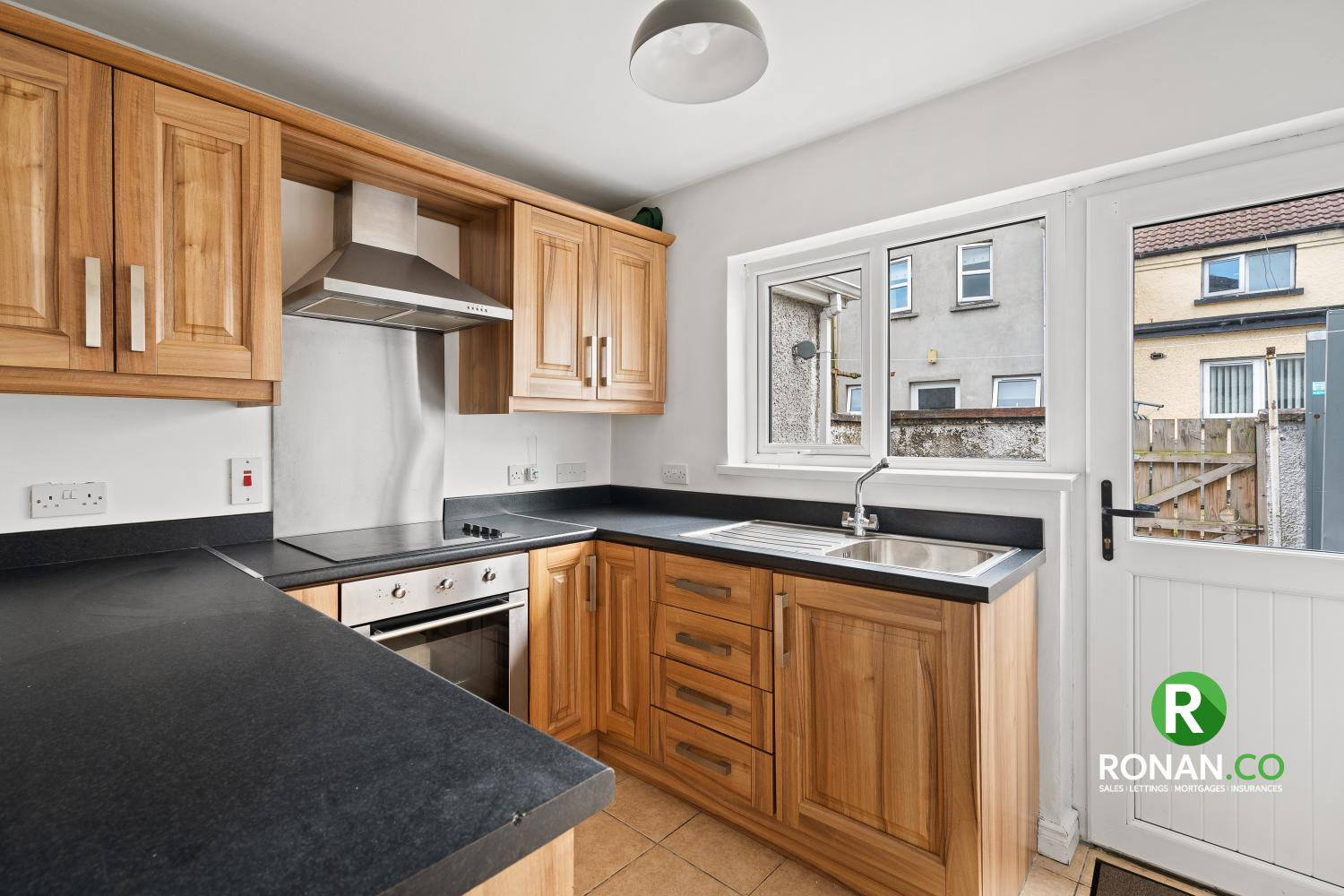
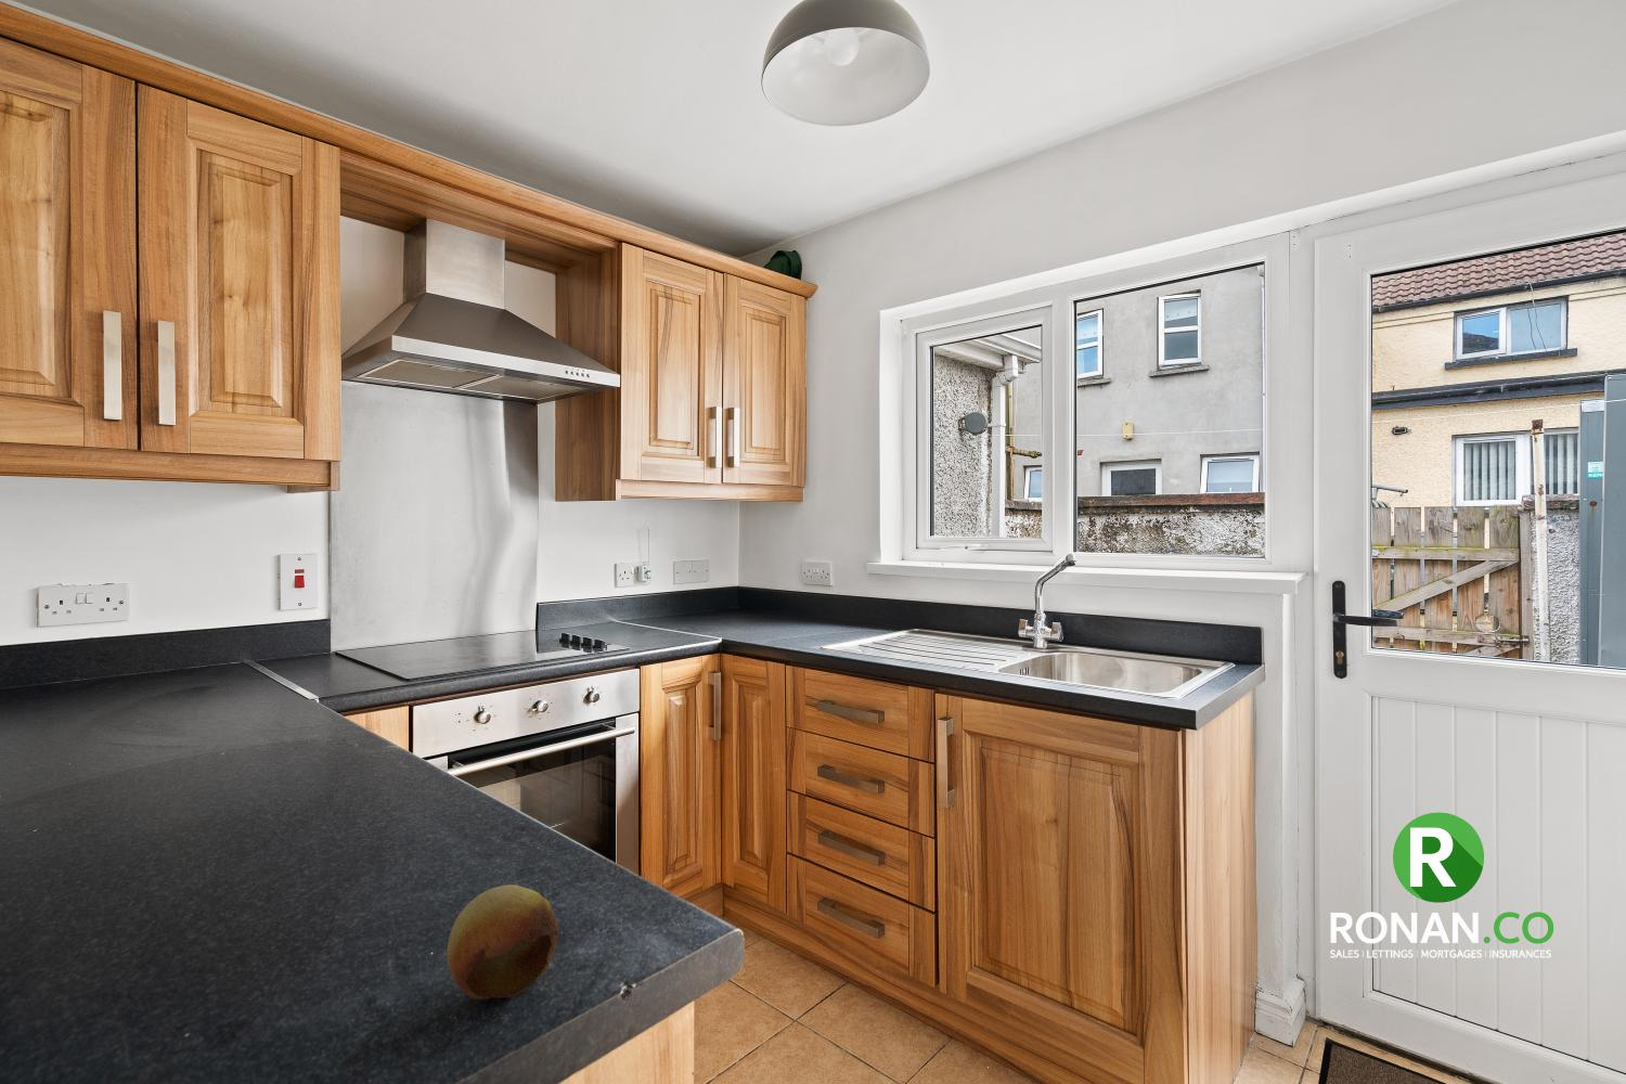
+ fruit [445,883,559,1001]
